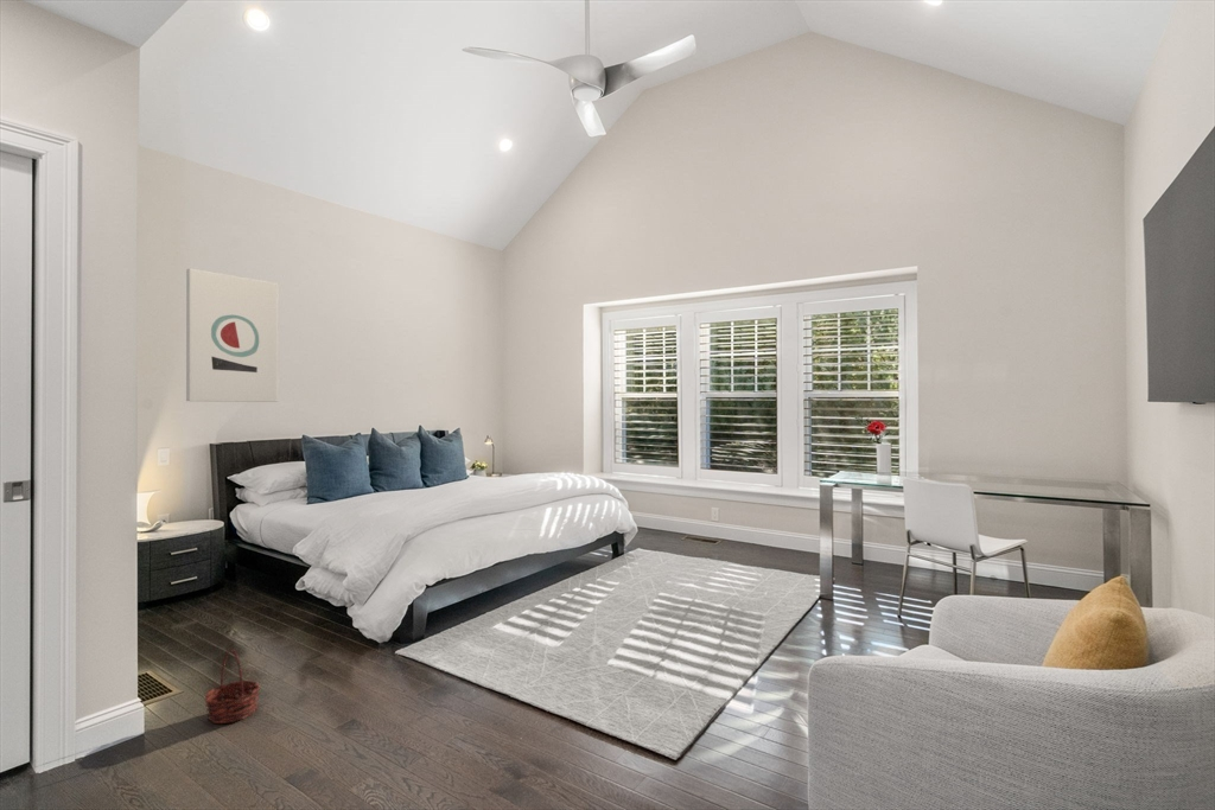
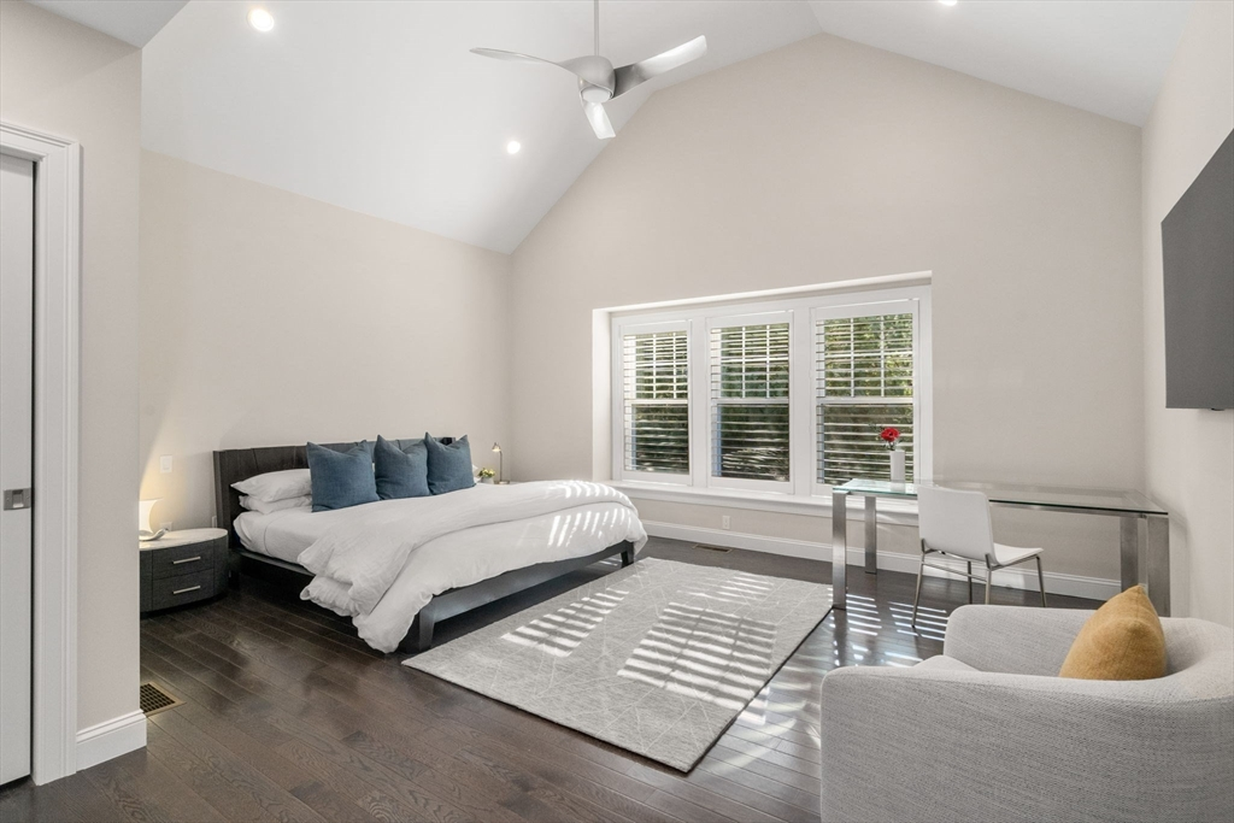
- basket [203,649,261,725]
- wall art [185,268,279,403]
